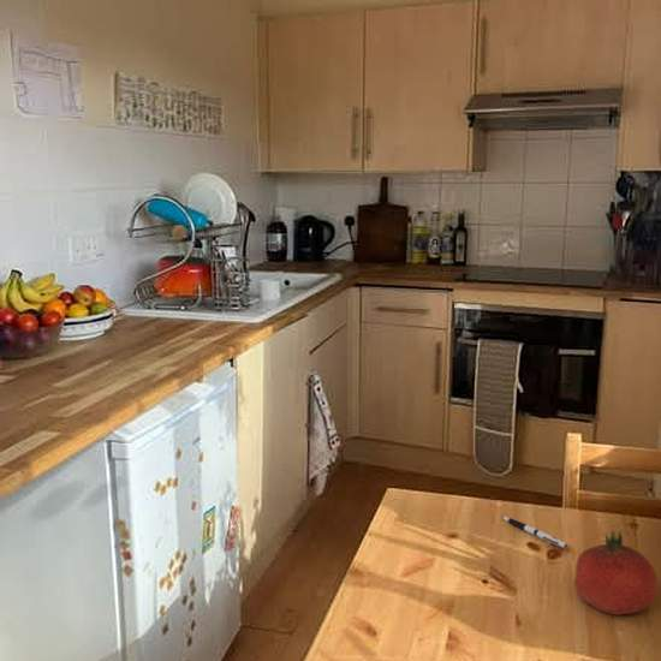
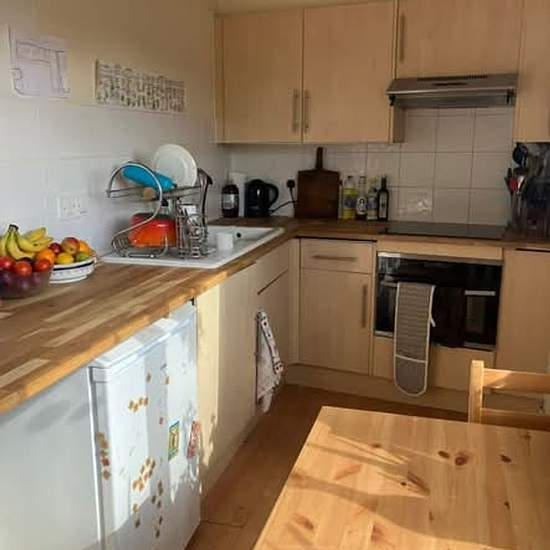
- fruit [573,530,659,615]
- pen [501,516,568,549]
